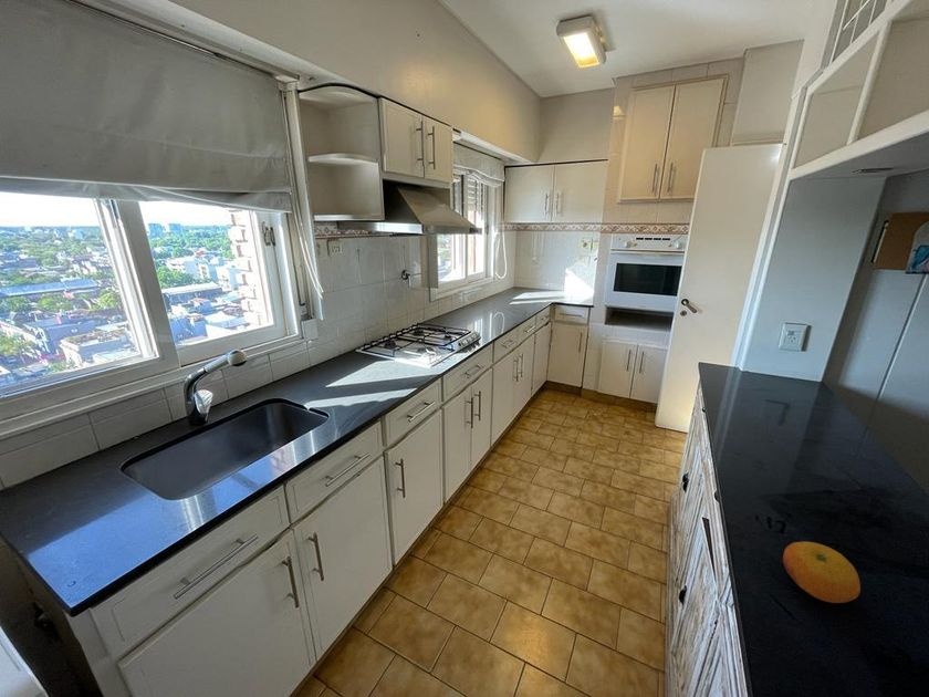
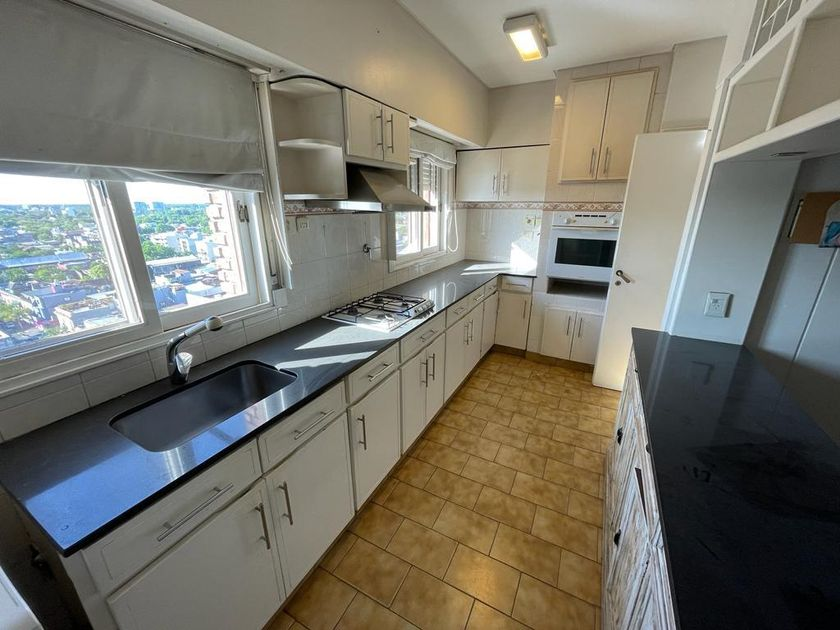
- fruit [782,541,862,604]
